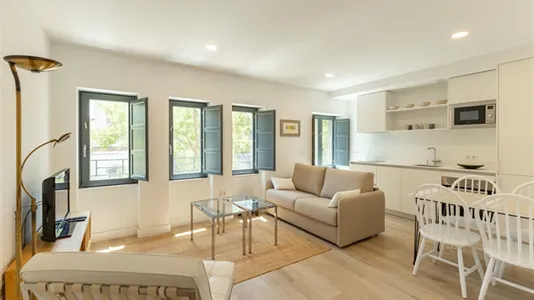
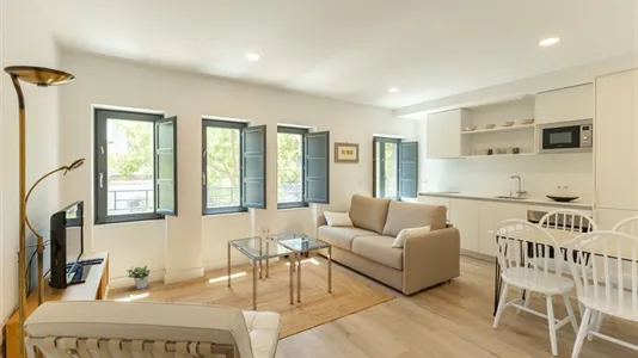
+ potted plant [125,265,152,290]
